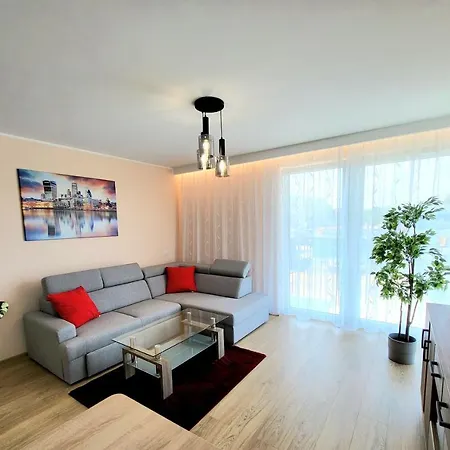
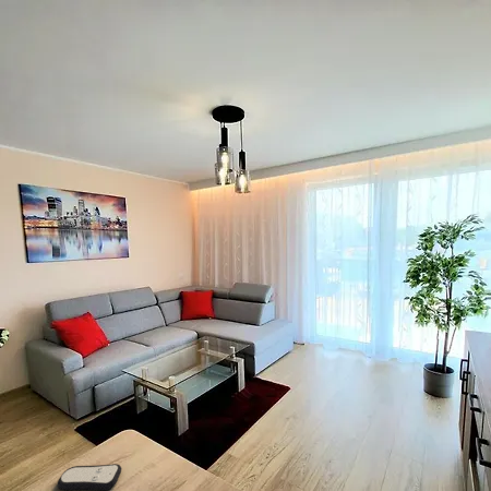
+ remote control [56,463,122,491]
